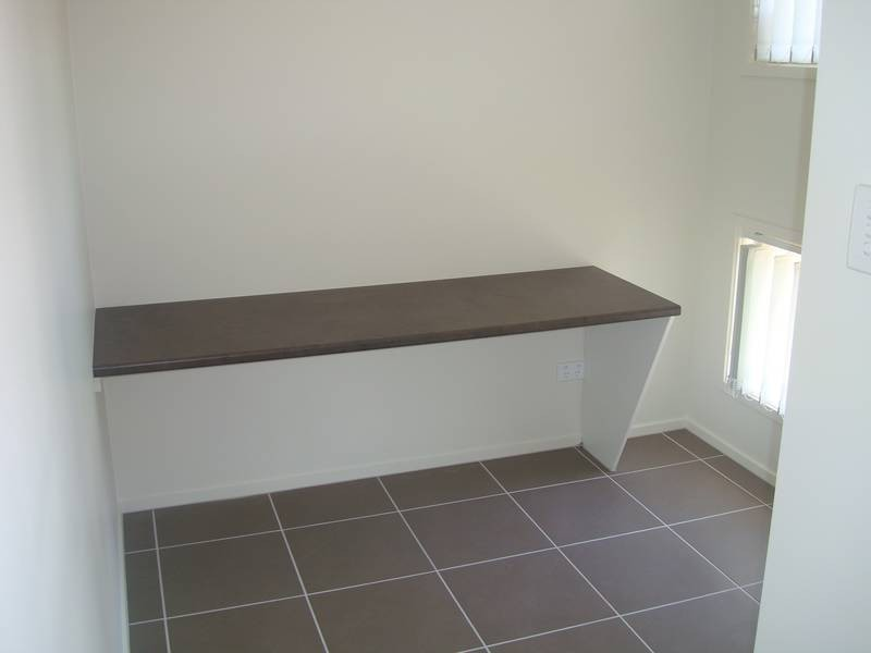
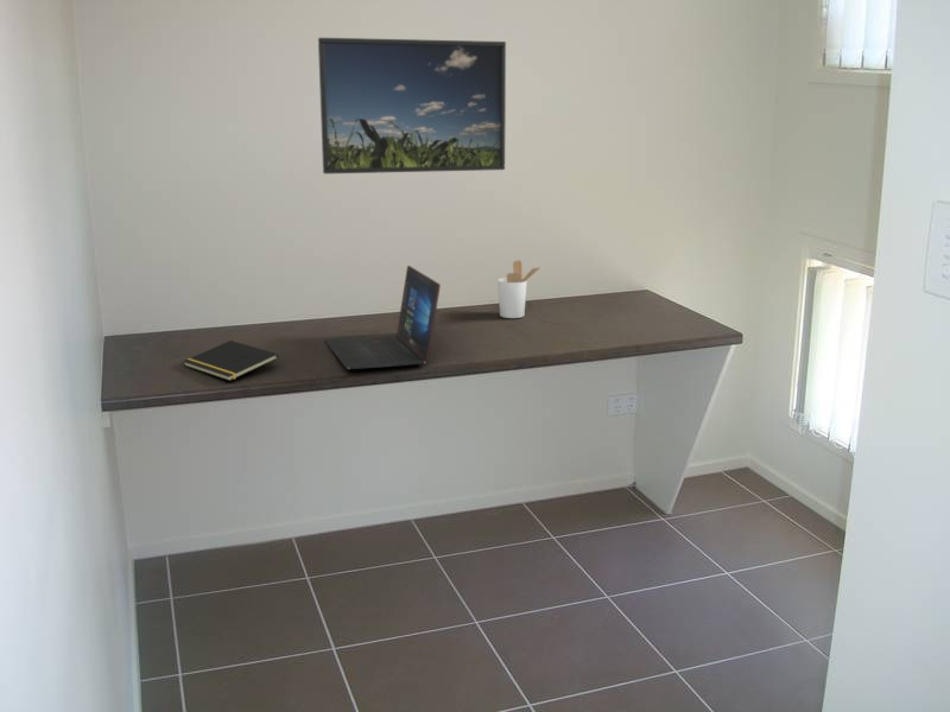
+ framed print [317,37,507,174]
+ notepad [182,339,279,382]
+ laptop [324,265,442,370]
+ utensil holder [496,259,544,319]
